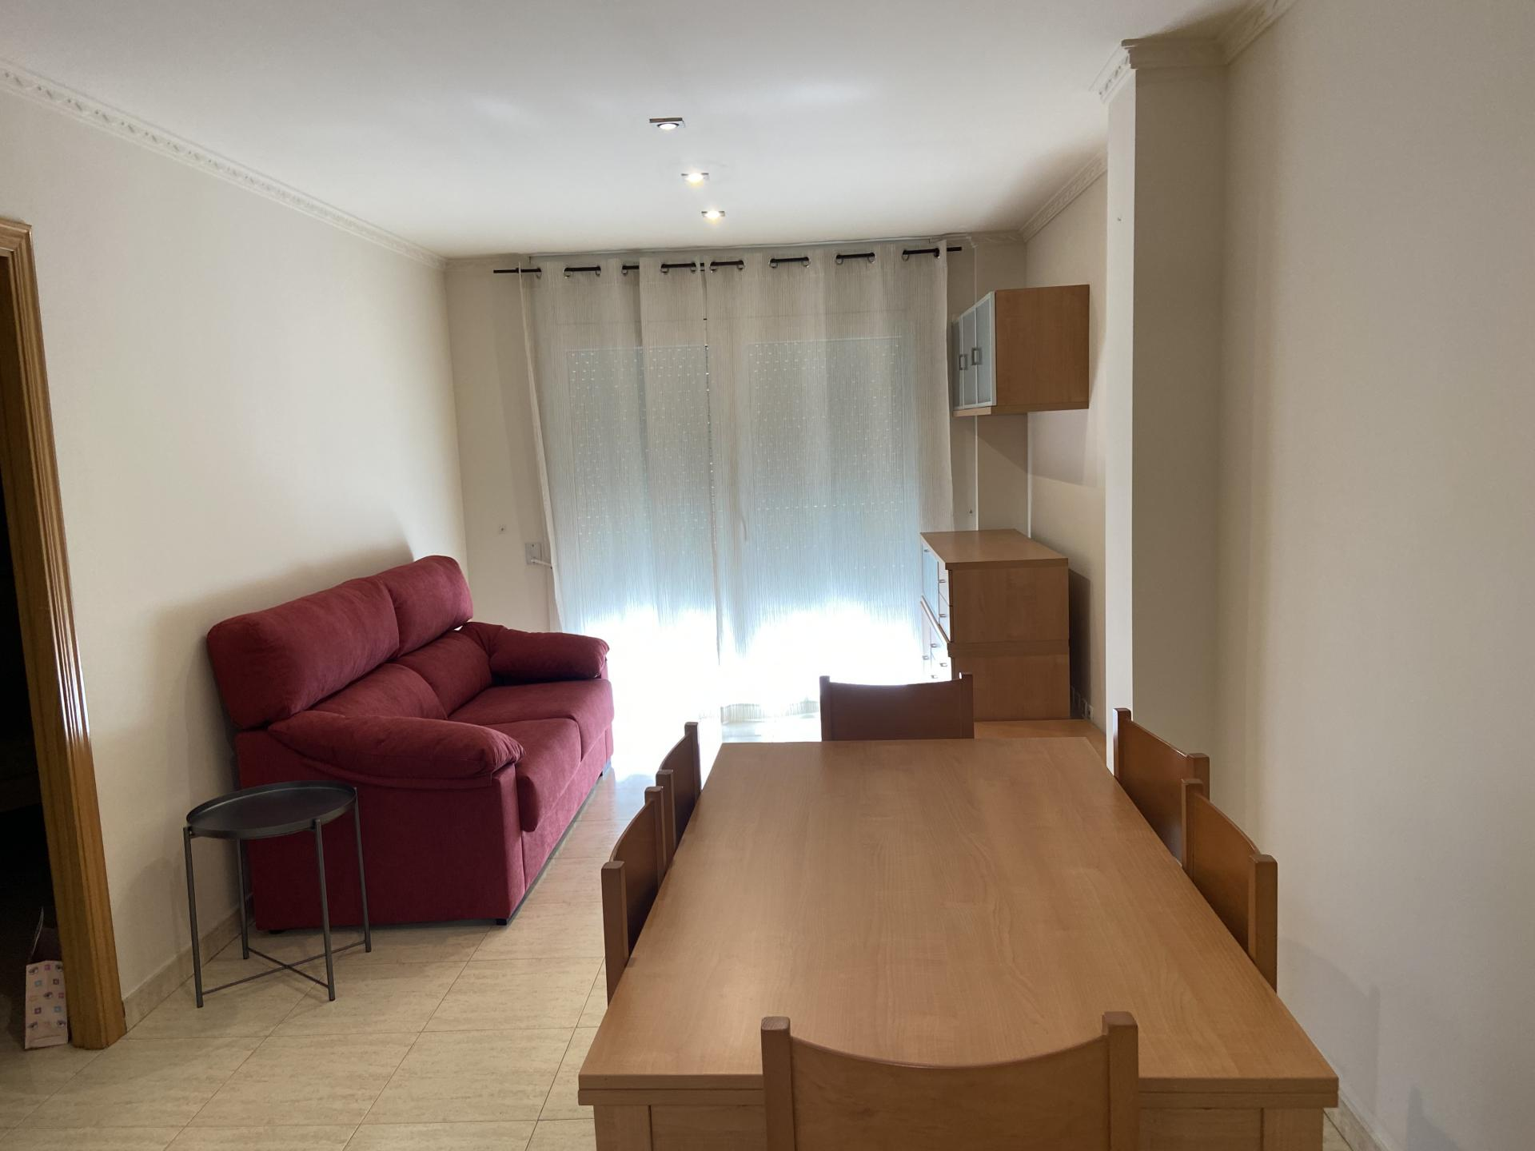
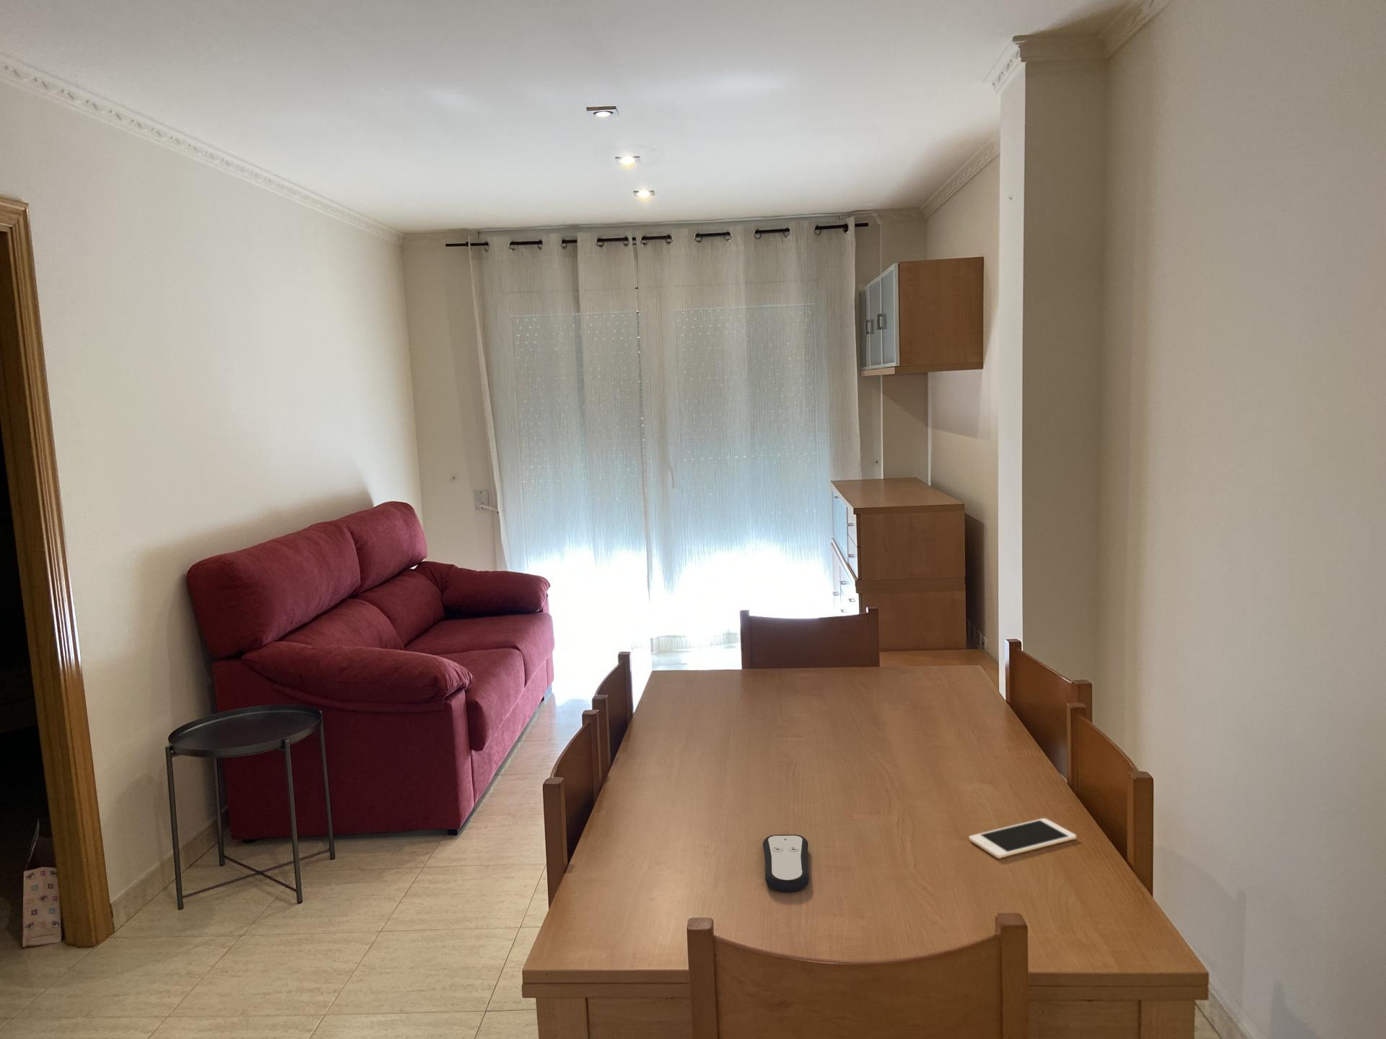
+ remote control [762,834,810,893]
+ cell phone [968,817,1077,859]
